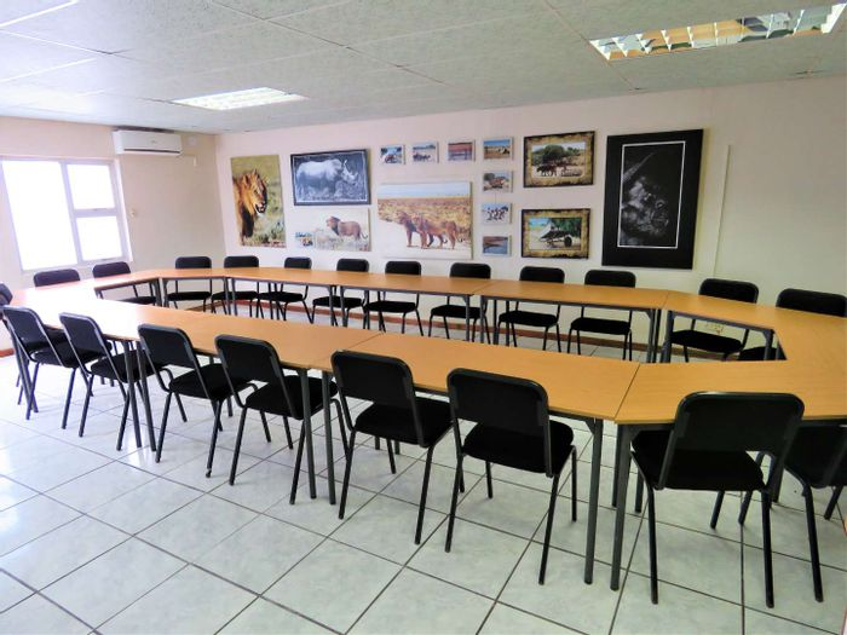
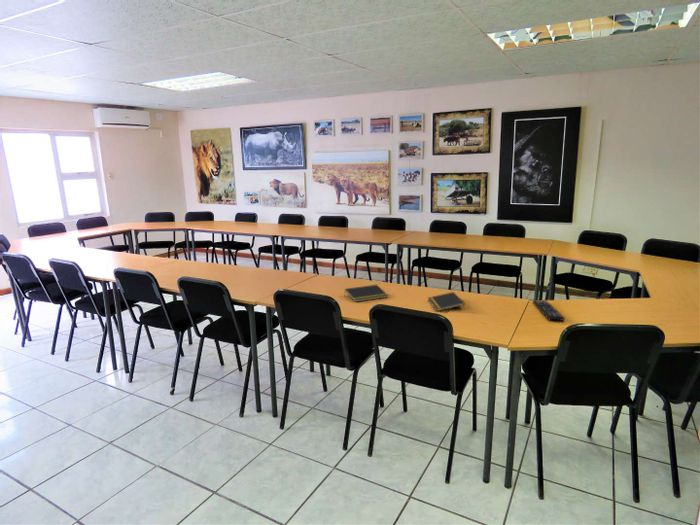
+ notepad [343,284,389,303]
+ notepad [427,291,466,312]
+ remote control [532,299,566,322]
